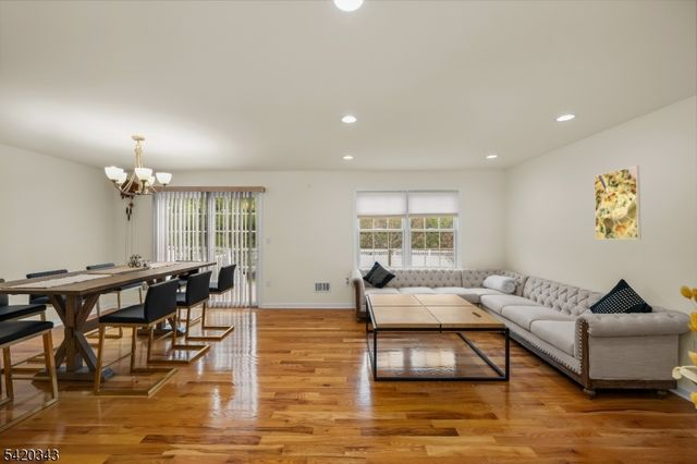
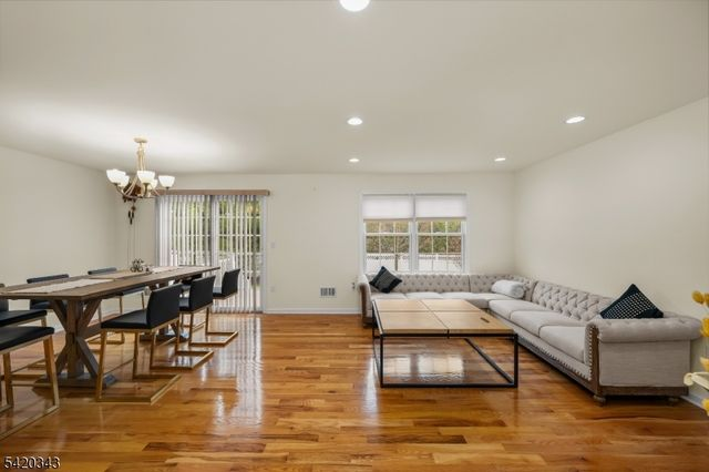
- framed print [594,164,643,241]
